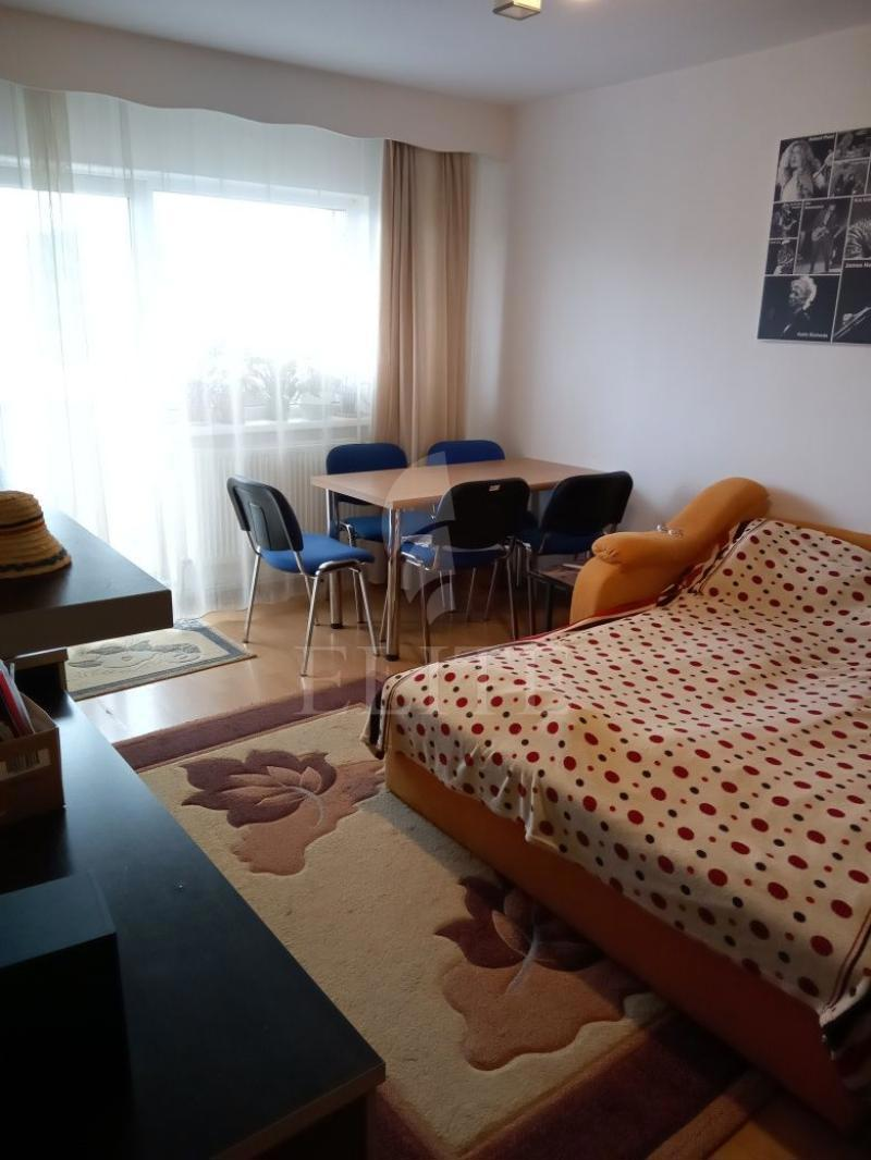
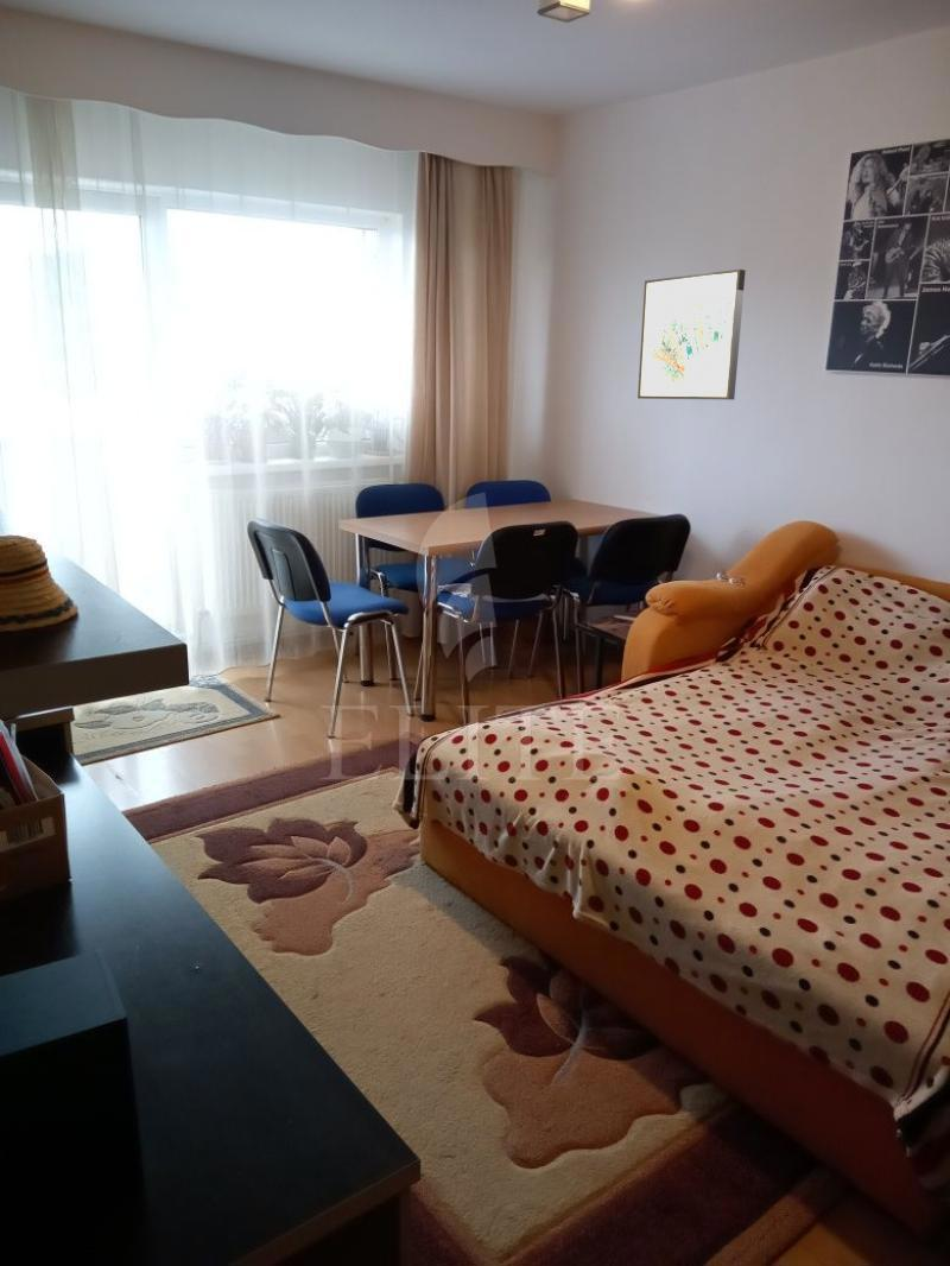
+ wall art [636,268,747,400]
